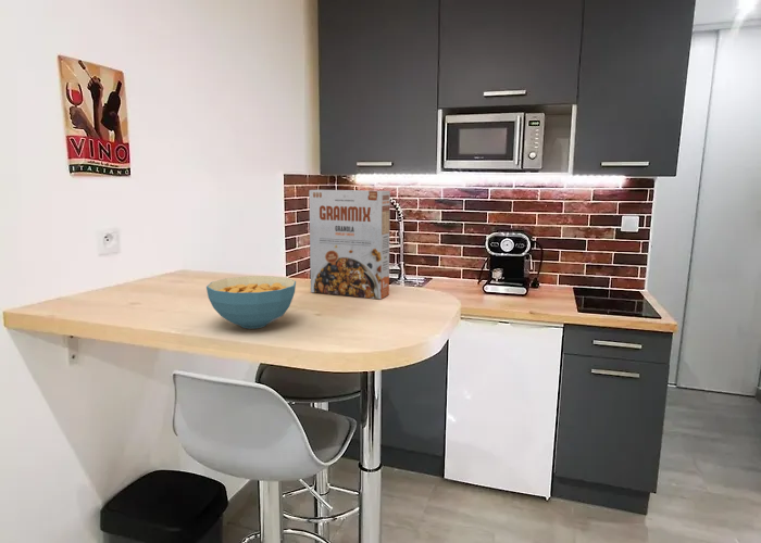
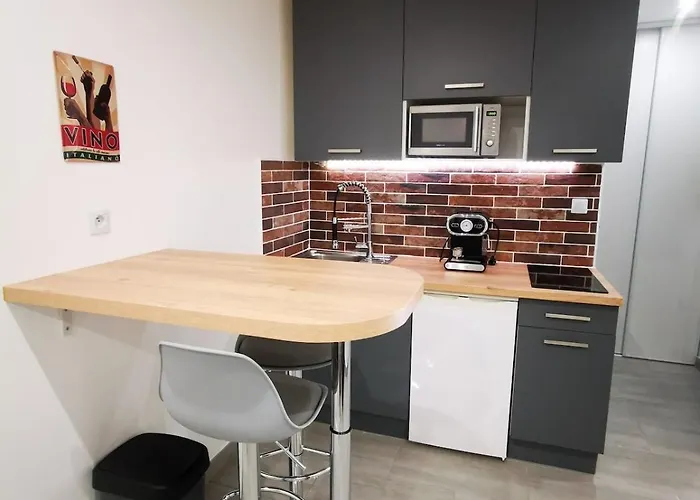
- cereal box [308,189,391,300]
- cereal bowl [205,275,297,330]
